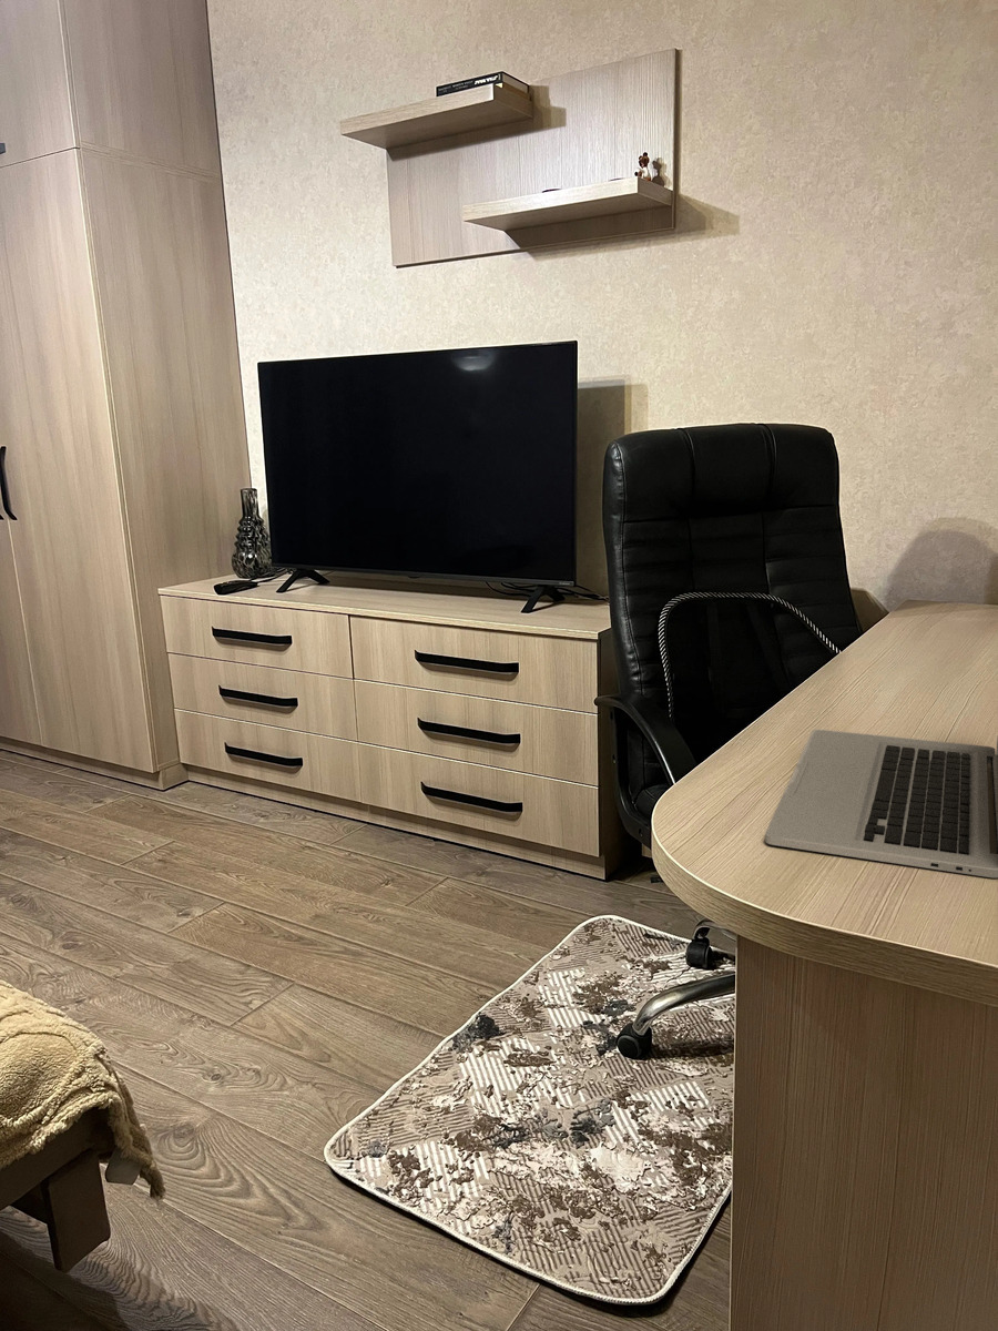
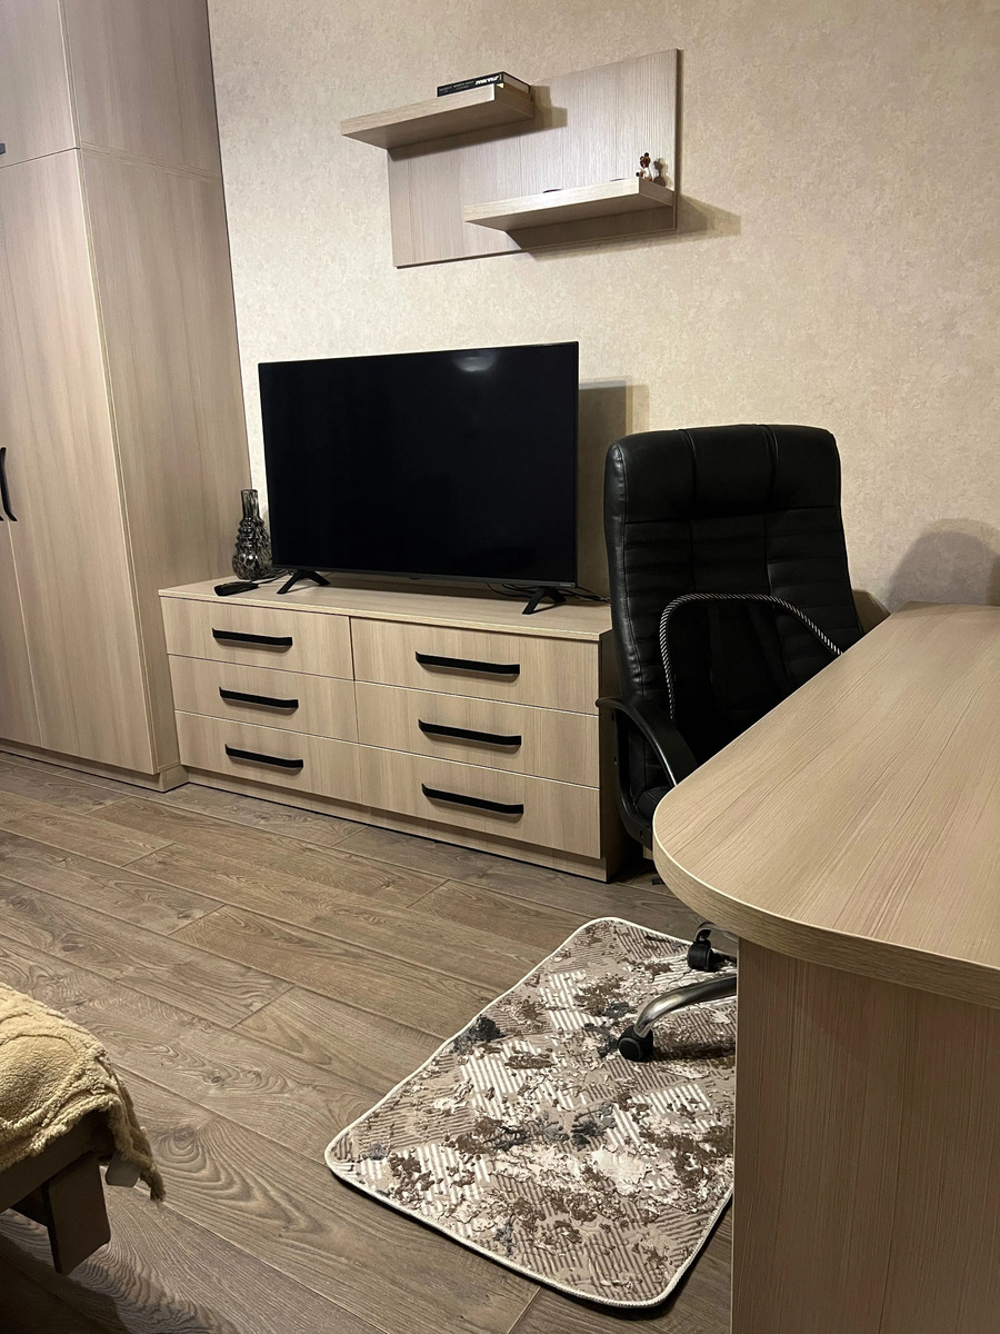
- laptop [764,729,998,878]
